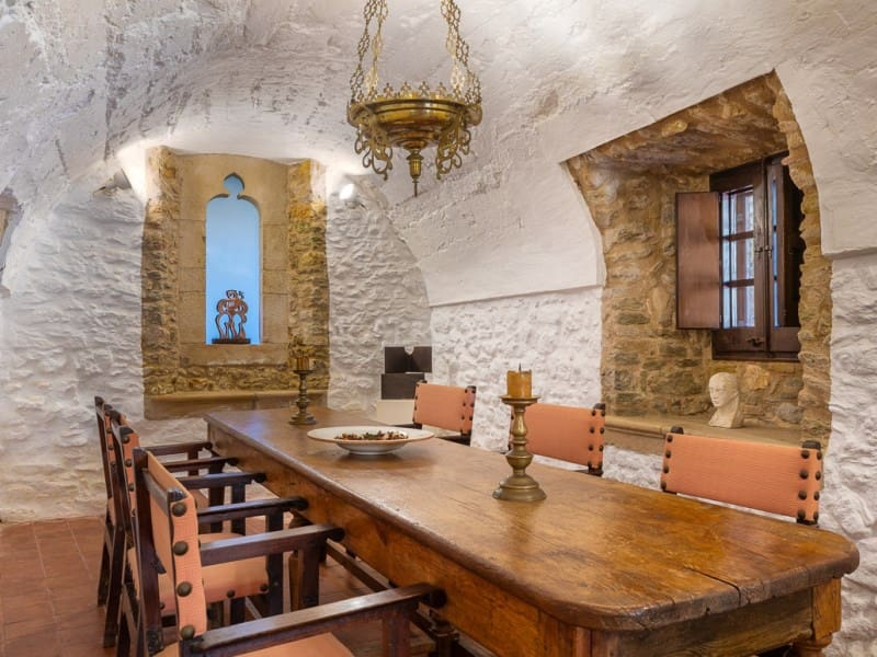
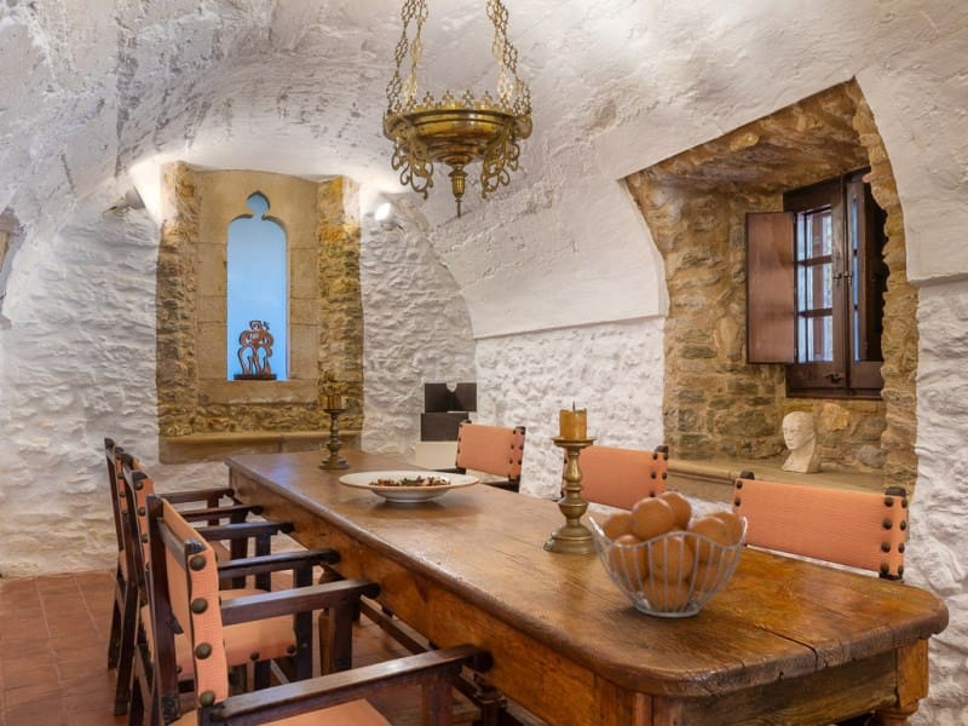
+ fruit basket [588,490,749,618]
